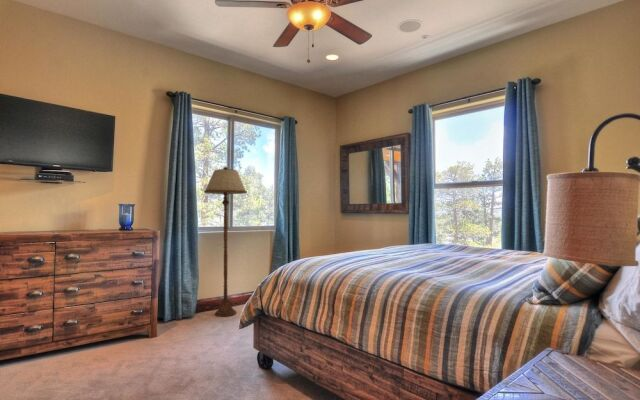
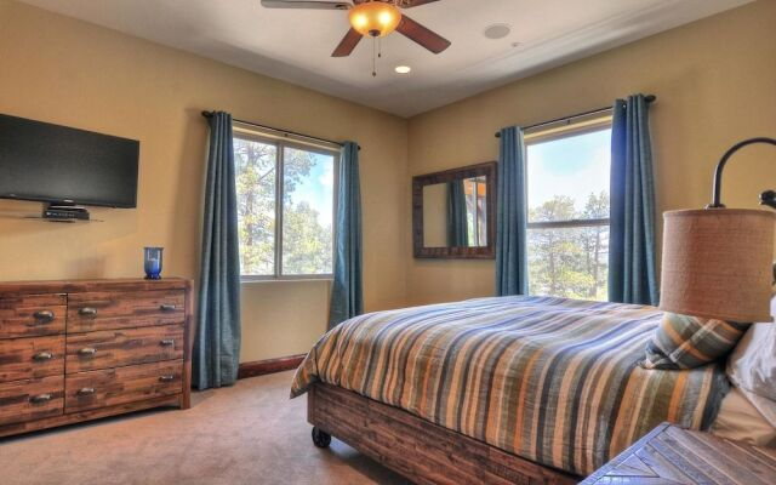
- floor lamp [203,166,248,318]
